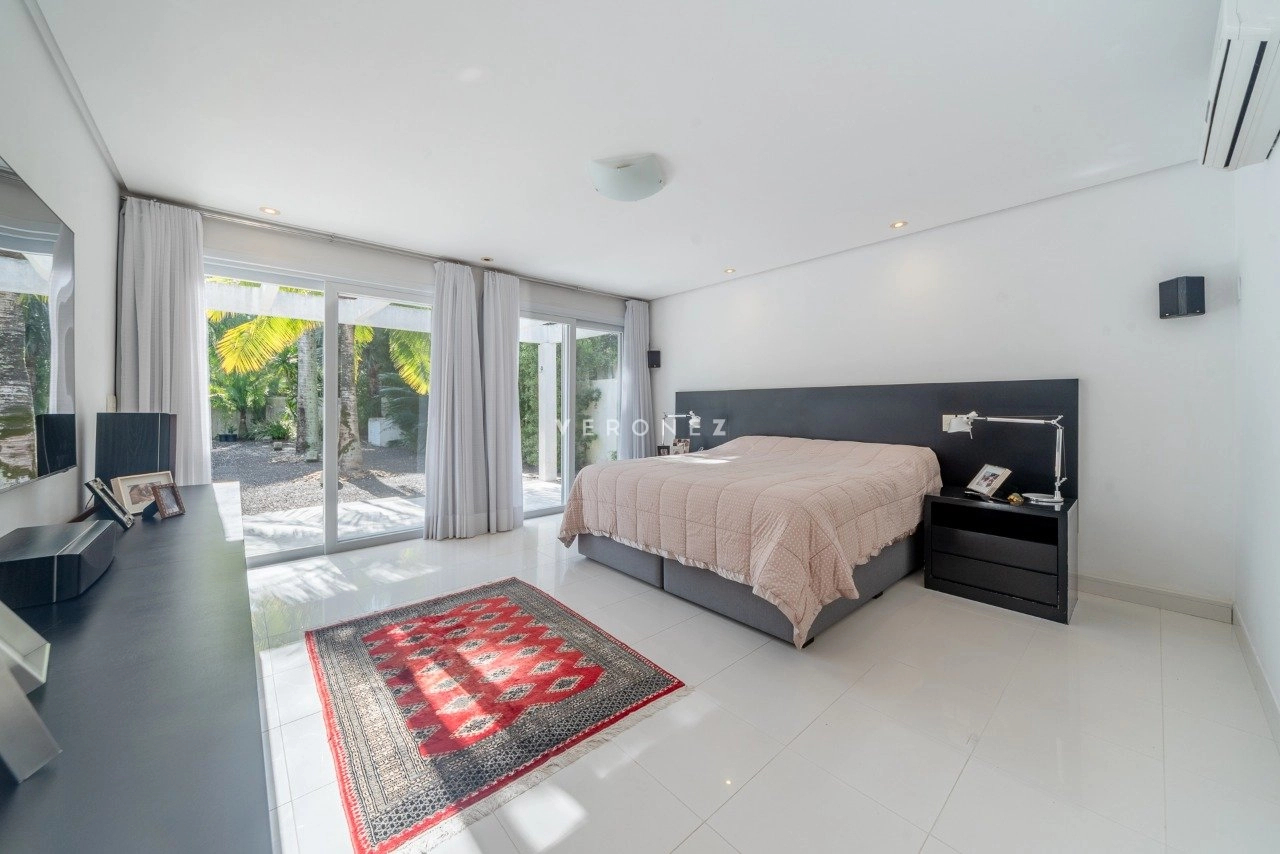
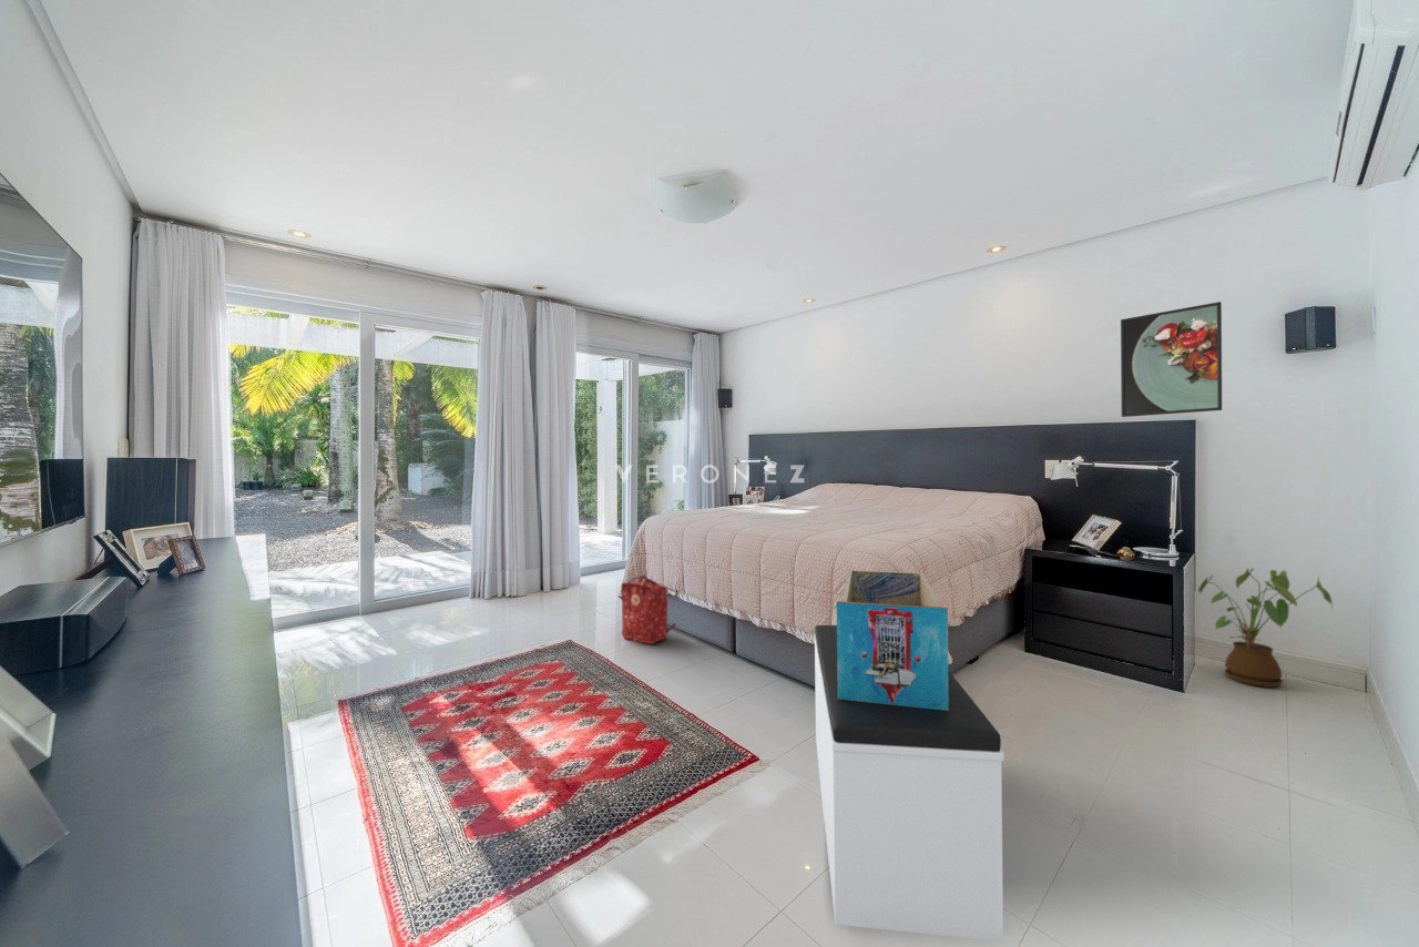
+ backpack [620,574,677,645]
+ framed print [1120,301,1223,418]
+ decorative box [836,569,949,711]
+ bench [813,624,1005,943]
+ house plant [1197,567,1334,689]
